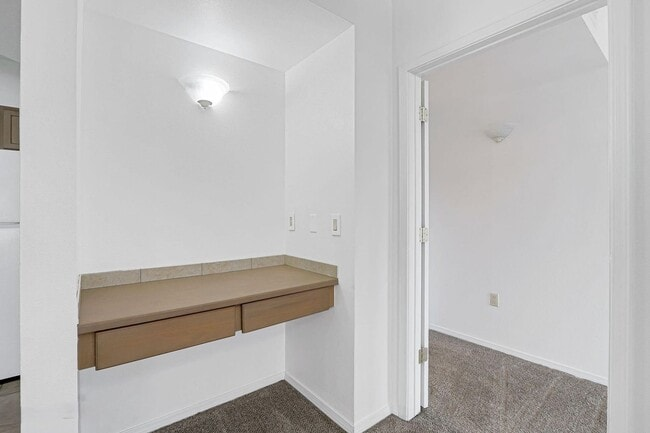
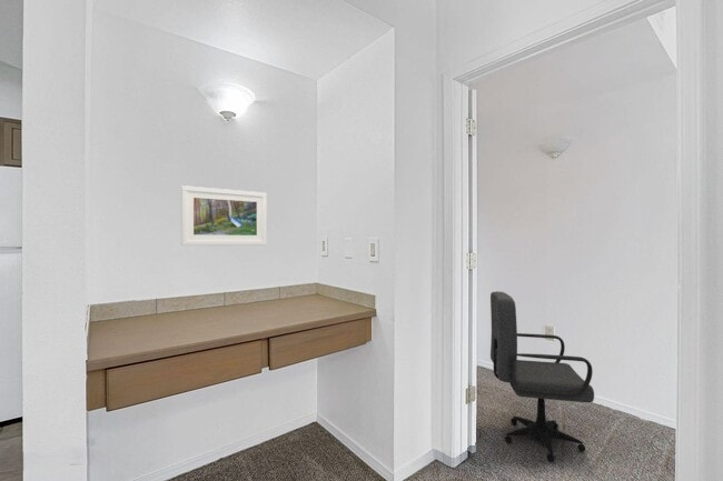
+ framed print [180,184,267,247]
+ office chair [489,290,595,463]
